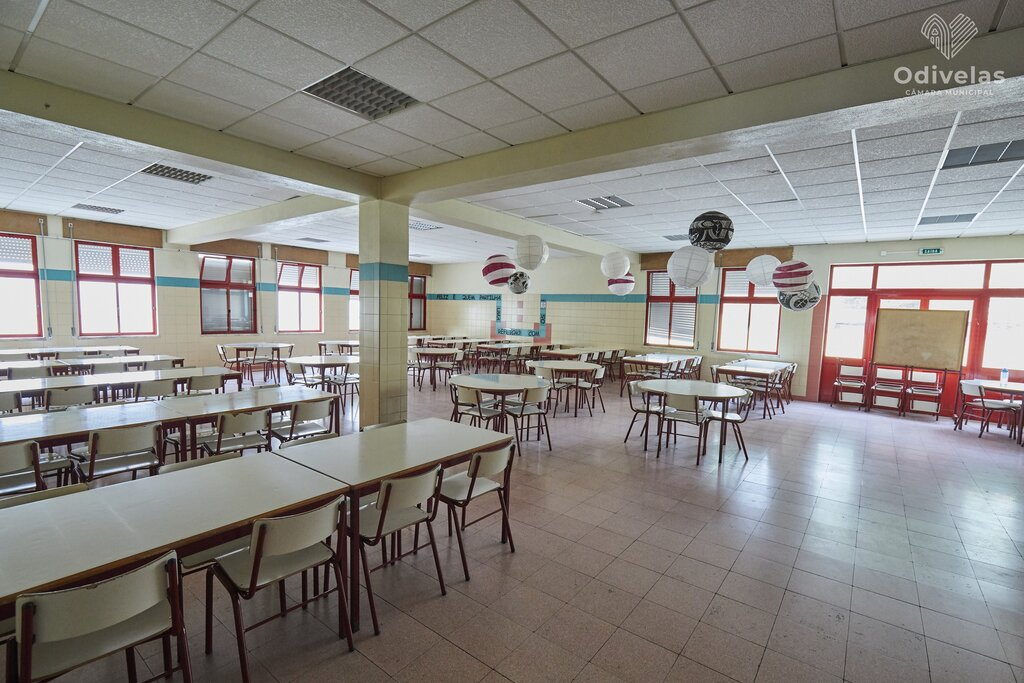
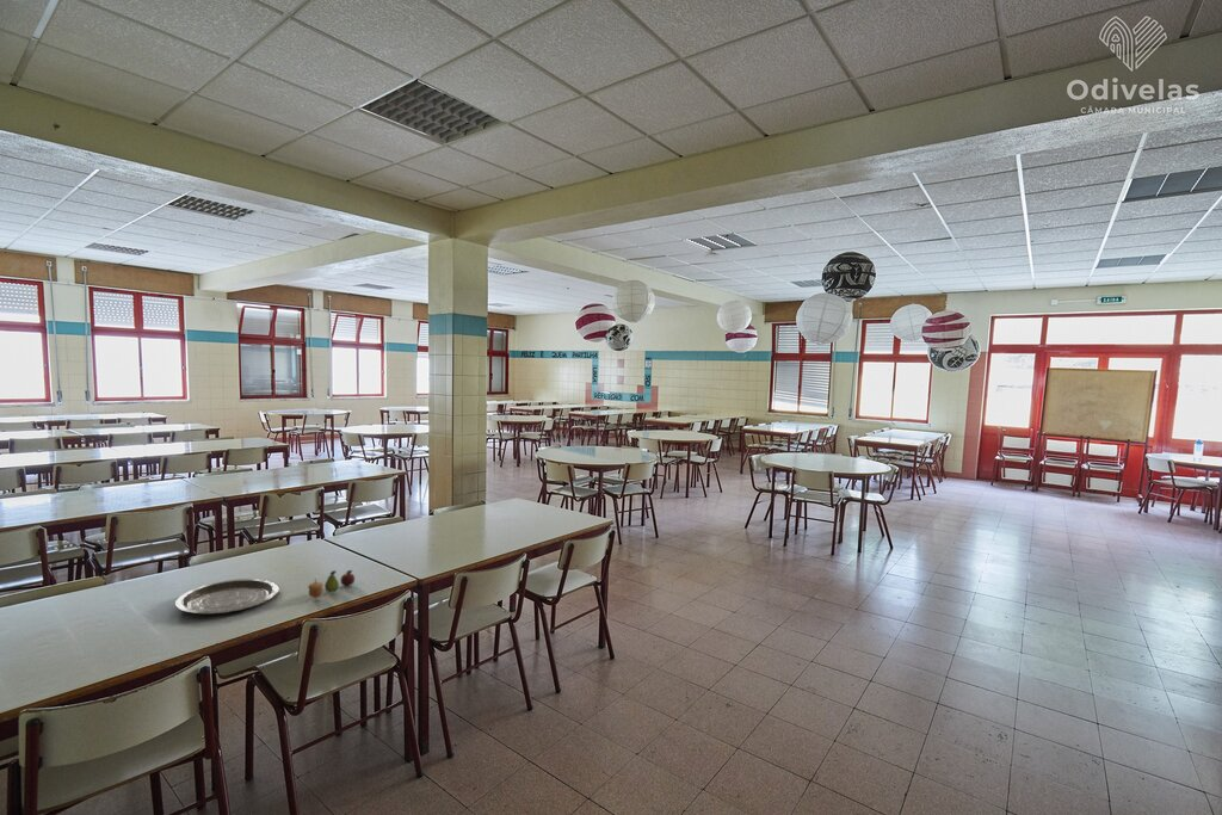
+ fruit [307,569,356,599]
+ plate [174,578,280,616]
